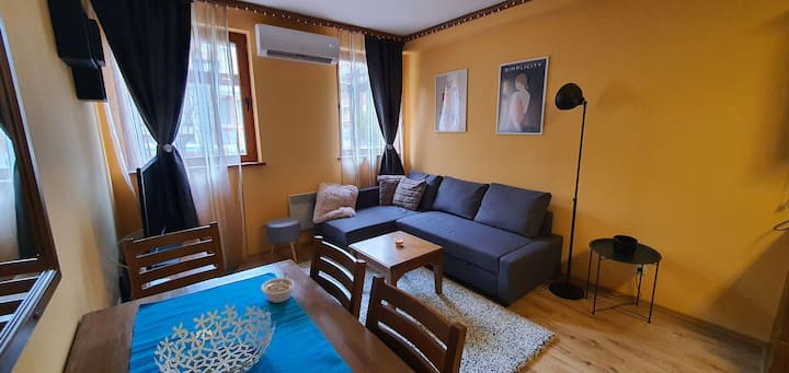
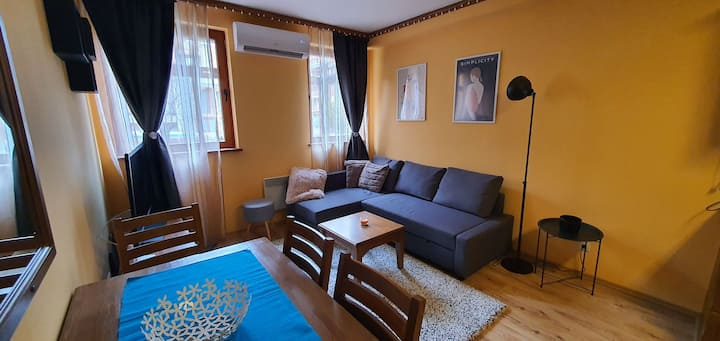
- legume [260,271,296,304]
